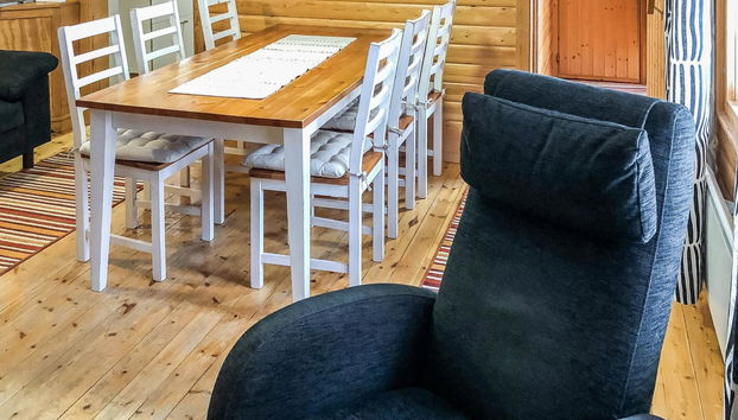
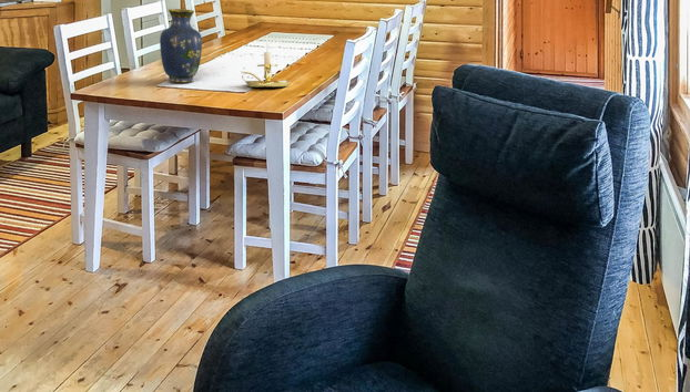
+ vase [159,8,203,83]
+ candle holder [241,39,292,87]
